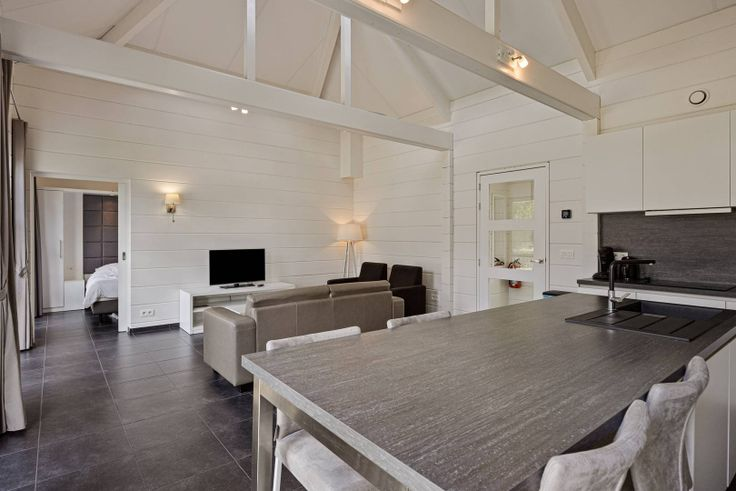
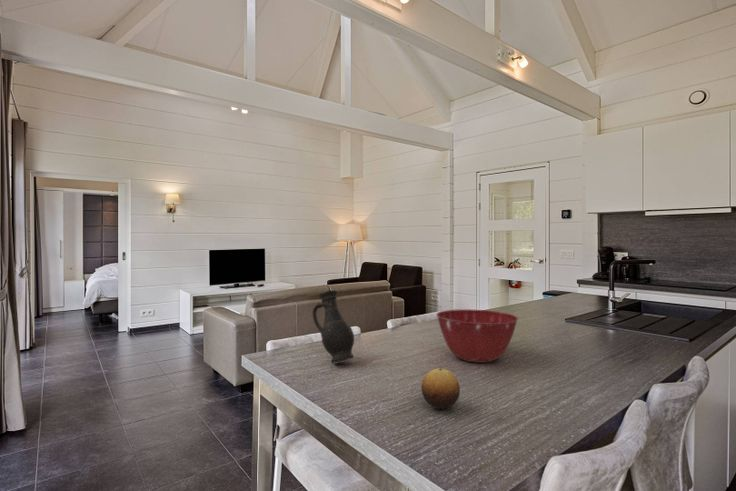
+ fruit [420,367,461,410]
+ jug [312,290,355,364]
+ mixing bowl [435,308,519,364]
